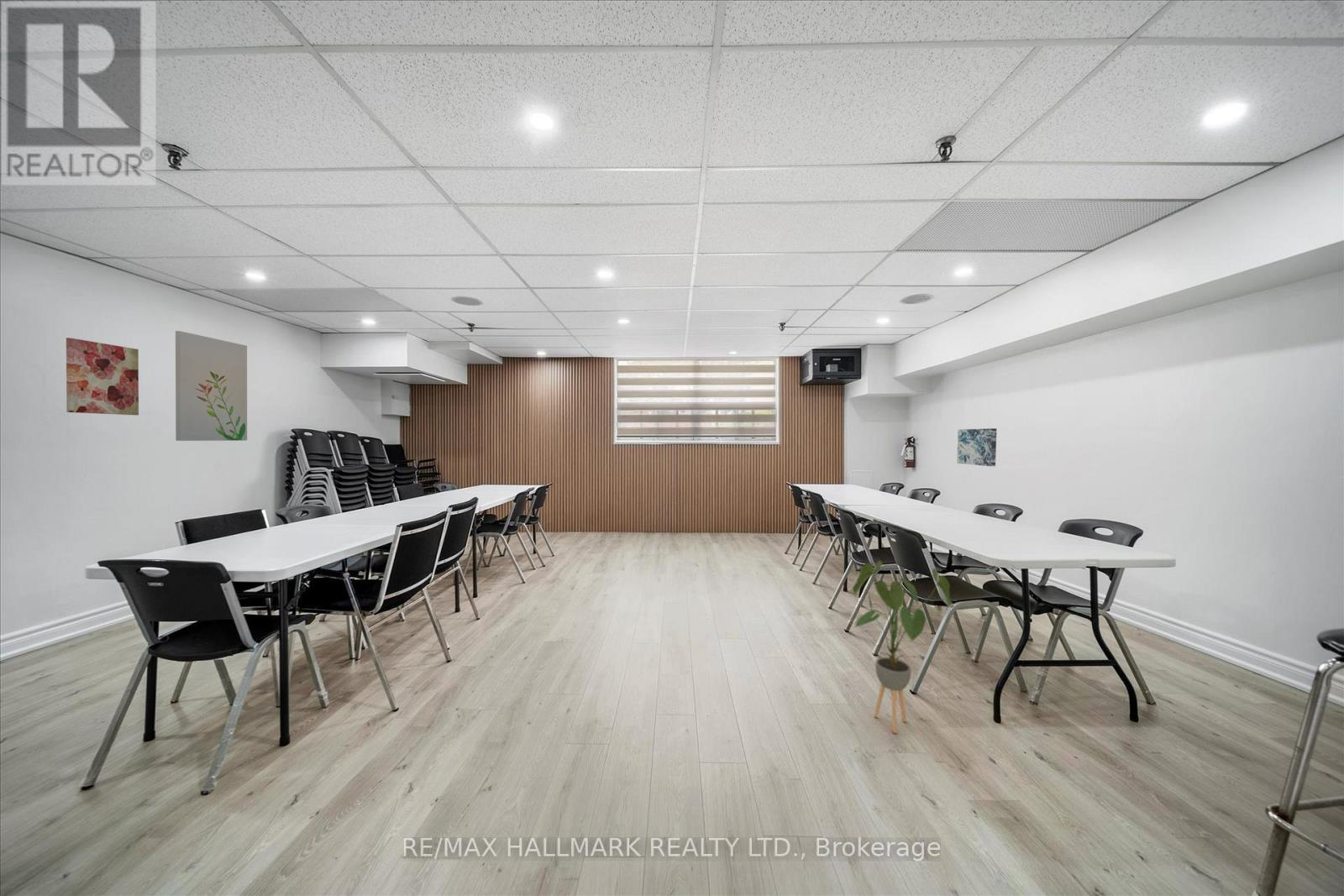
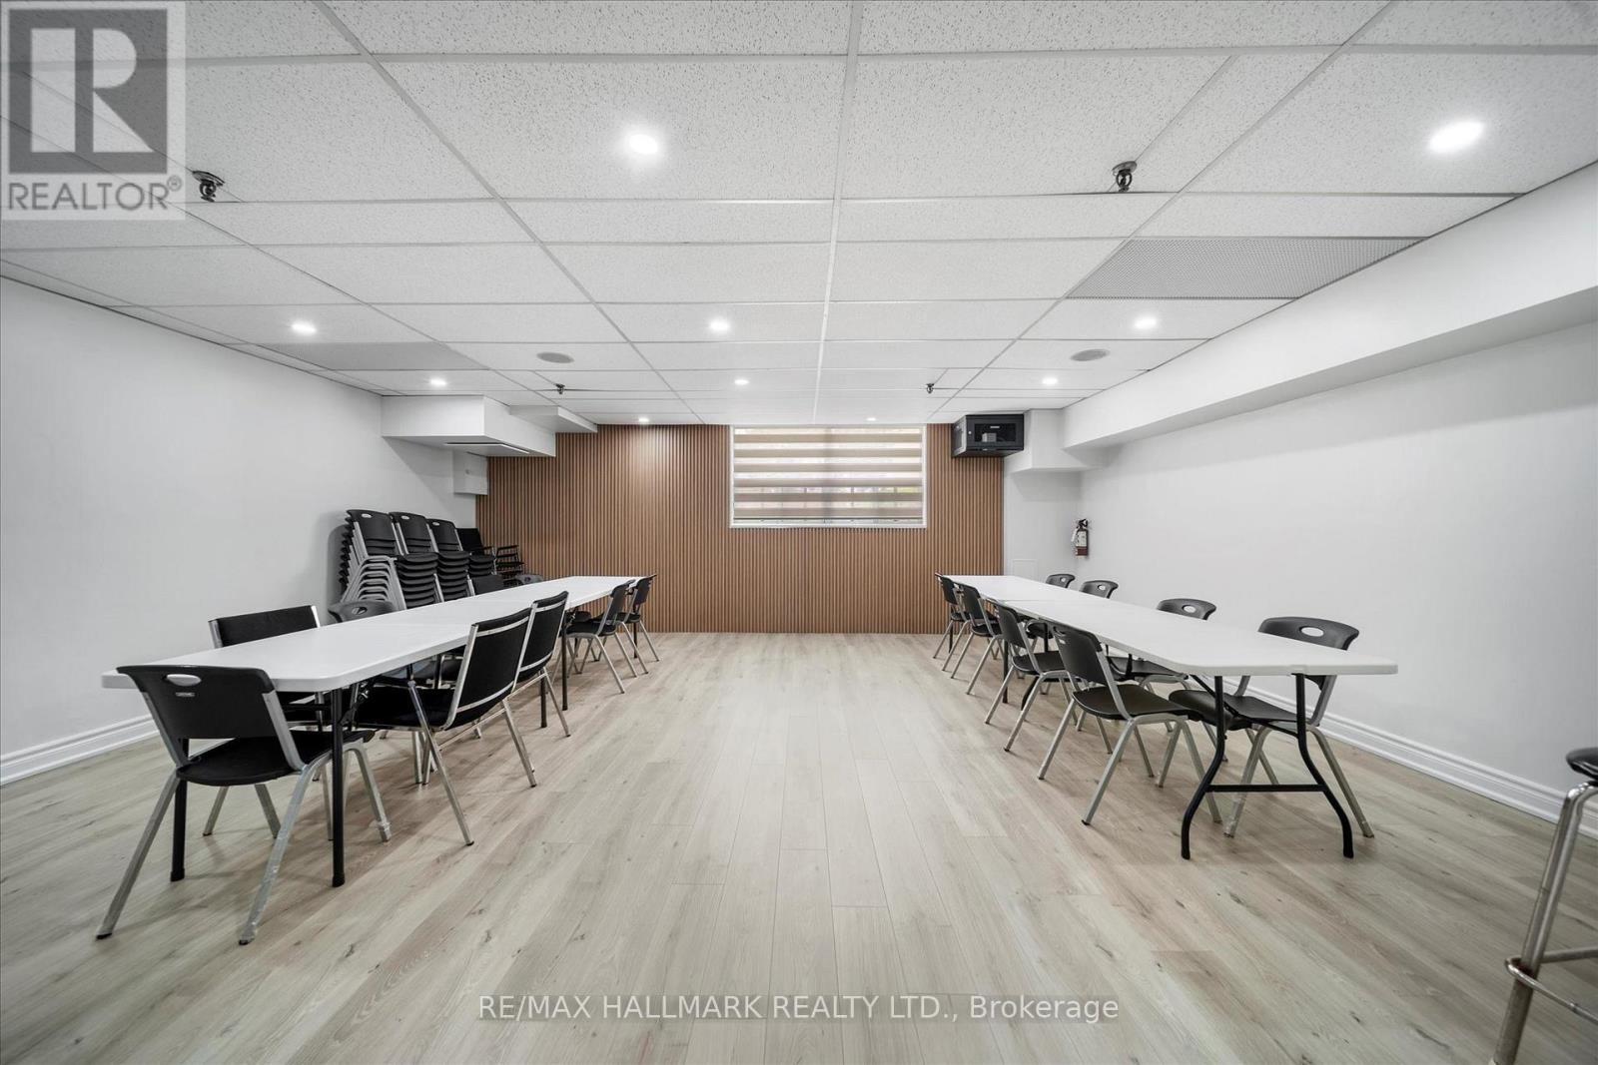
- wall art [956,427,997,467]
- wall art [175,330,248,442]
- house plant [852,560,953,734]
- wall art [66,337,139,416]
